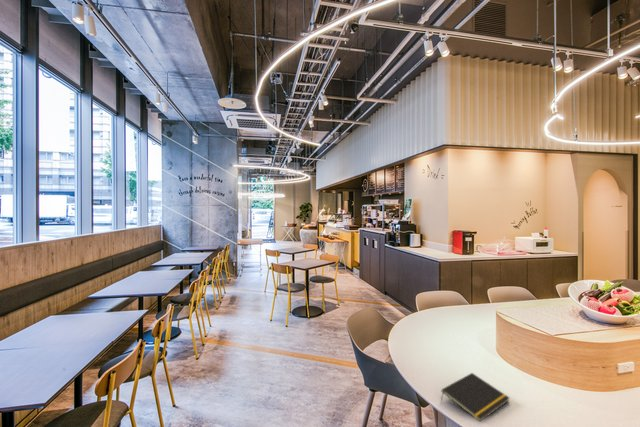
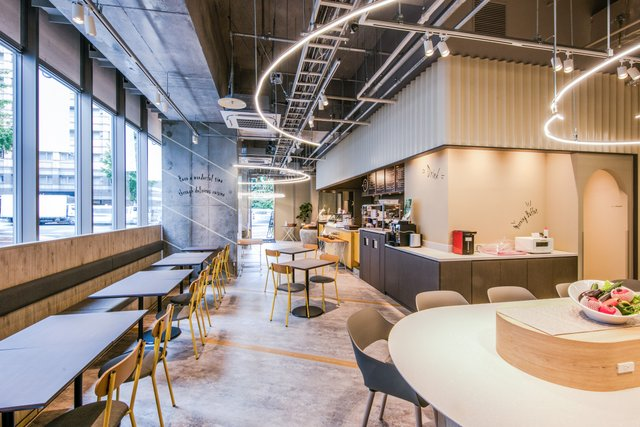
- notepad [440,372,510,423]
